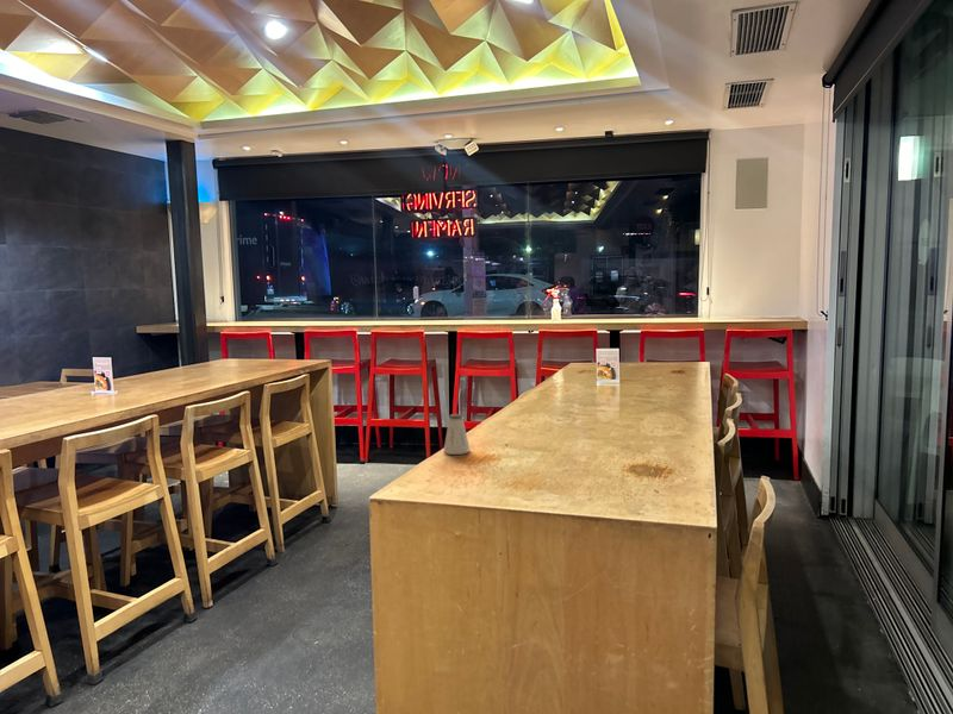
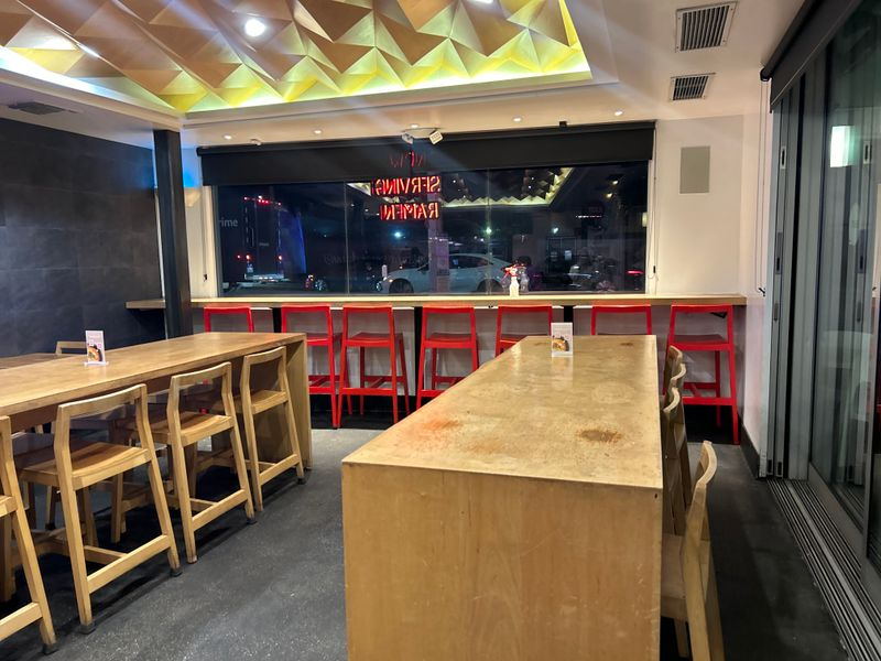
- saltshaker [442,413,471,456]
